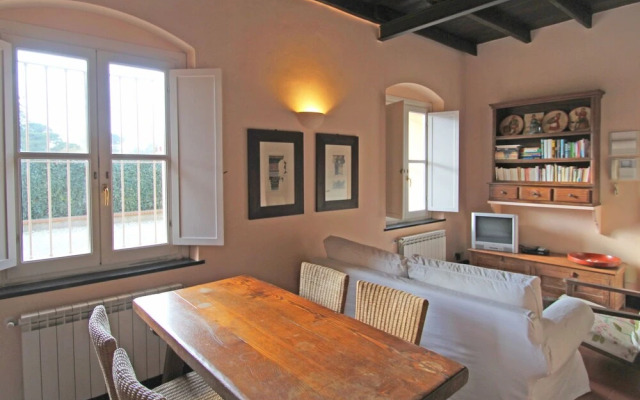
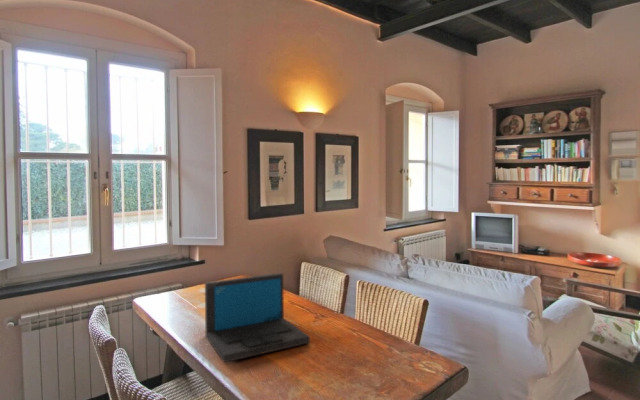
+ laptop [204,272,311,364]
